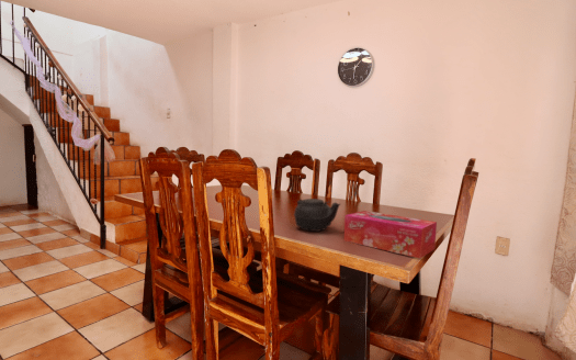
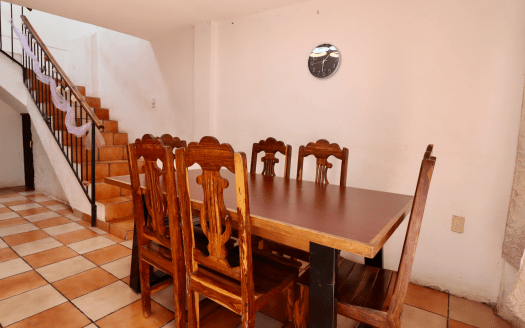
- teapot [293,198,341,233]
- tissue box [343,210,438,259]
